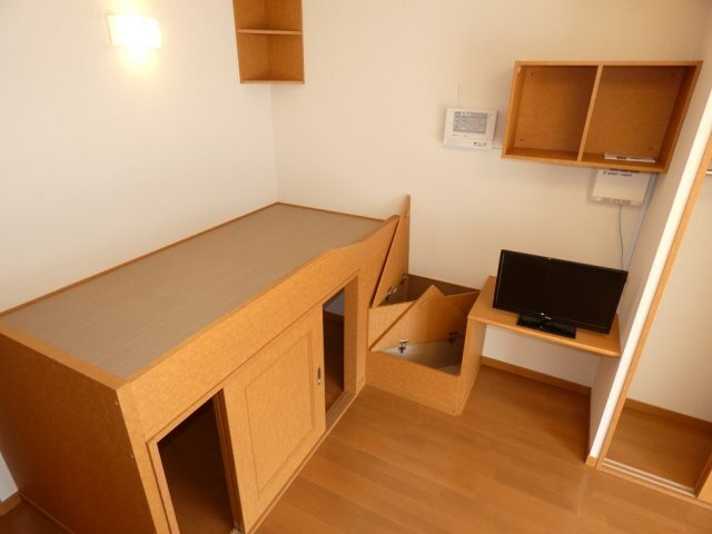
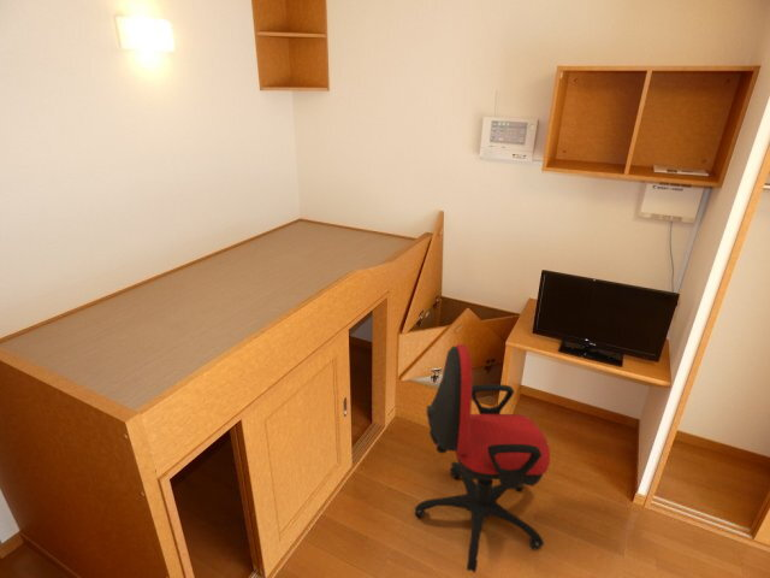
+ office chair [414,343,551,574]
